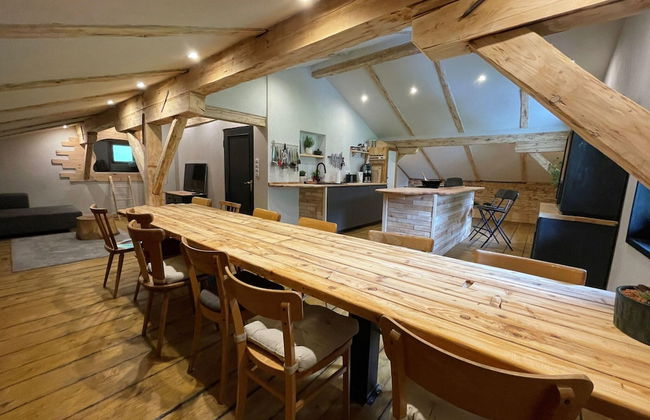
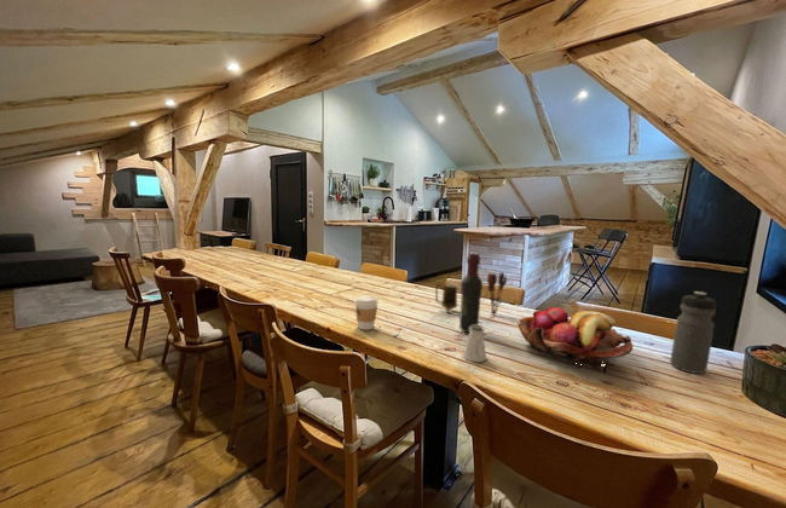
+ coffee cup [354,294,378,331]
+ mug [434,283,458,312]
+ utensil holder [486,271,508,316]
+ fruit basket [516,306,634,366]
+ saltshaker [462,324,487,363]
+ water bottle [669,290,718,375]
+ wine bottle [458,252,484,334]
